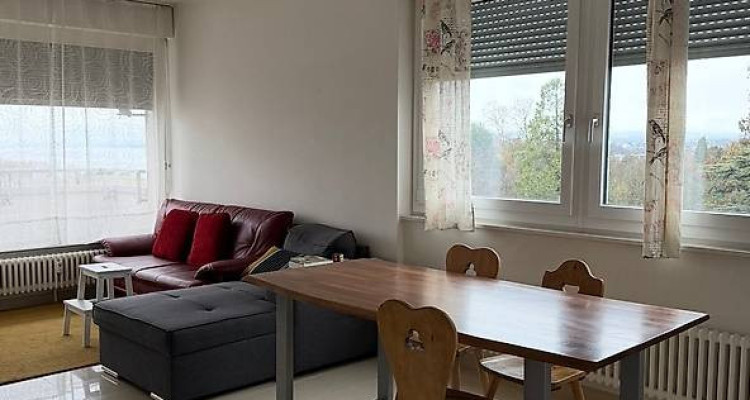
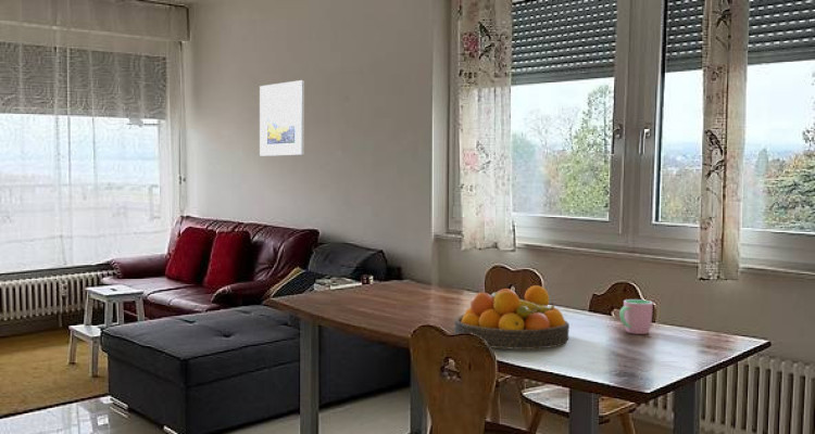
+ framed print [259,79,305,157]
+ fruit bowl [453,284,570,350]
+ cup [618,298,654,335]
